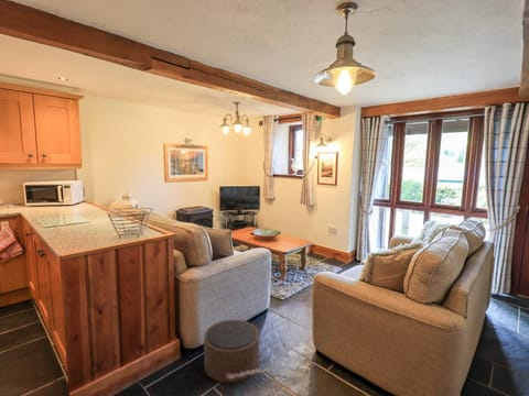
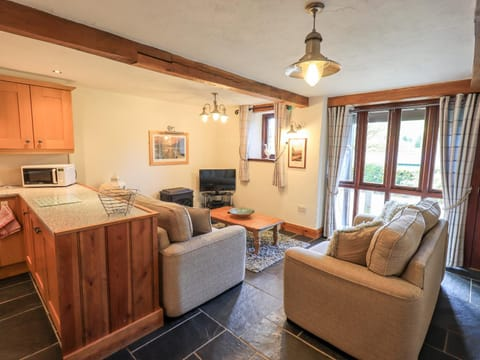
- pouf [203,319,263,384]
